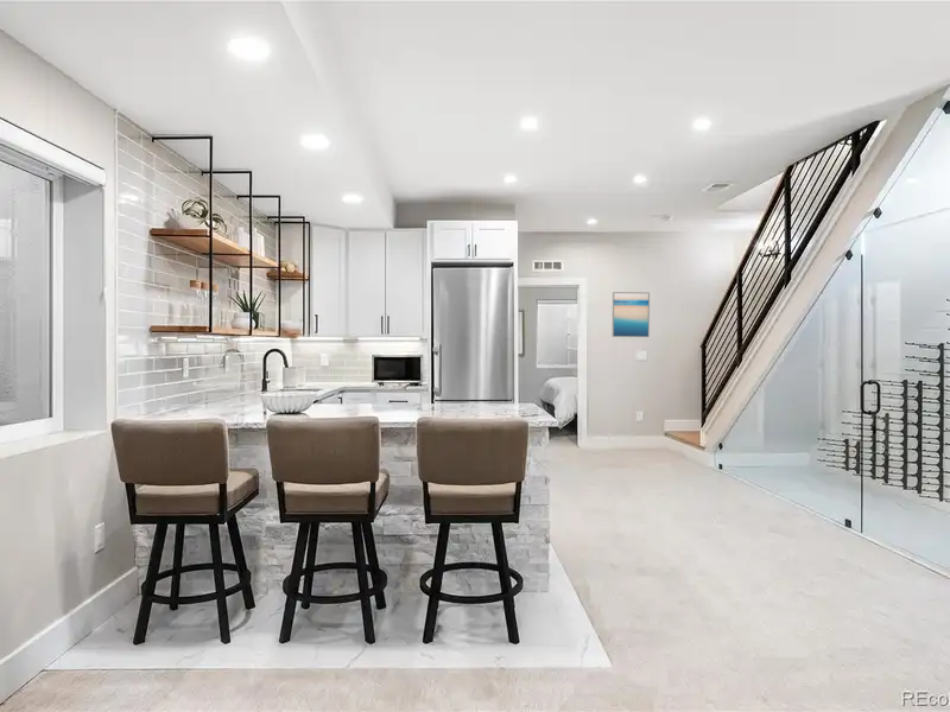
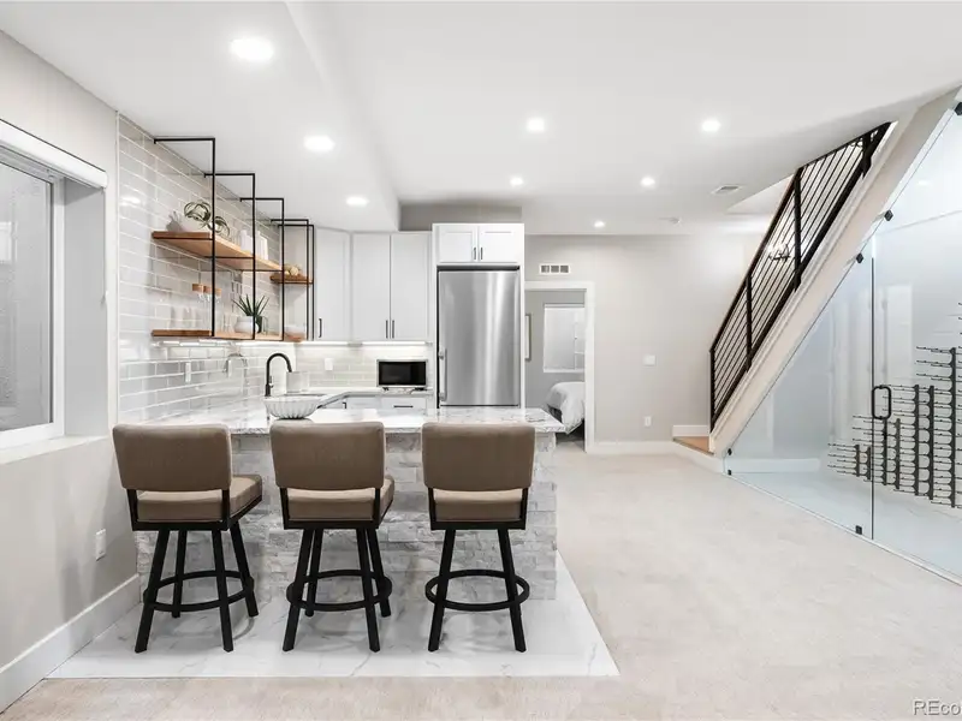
- wall art [610,291,651,338]
